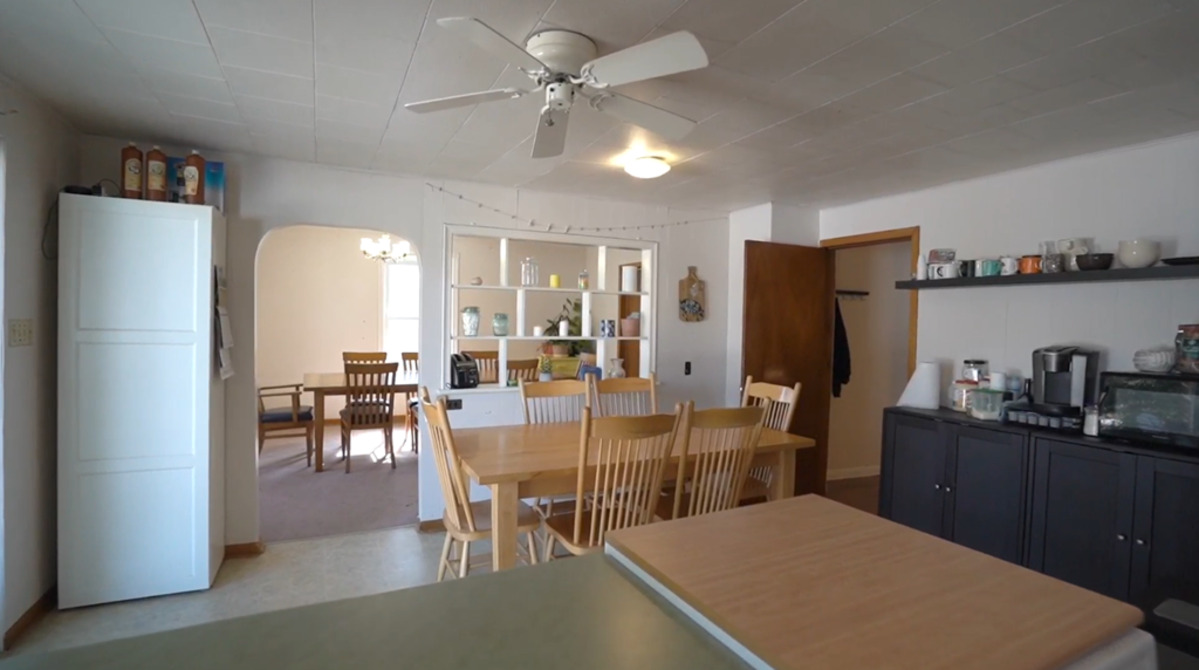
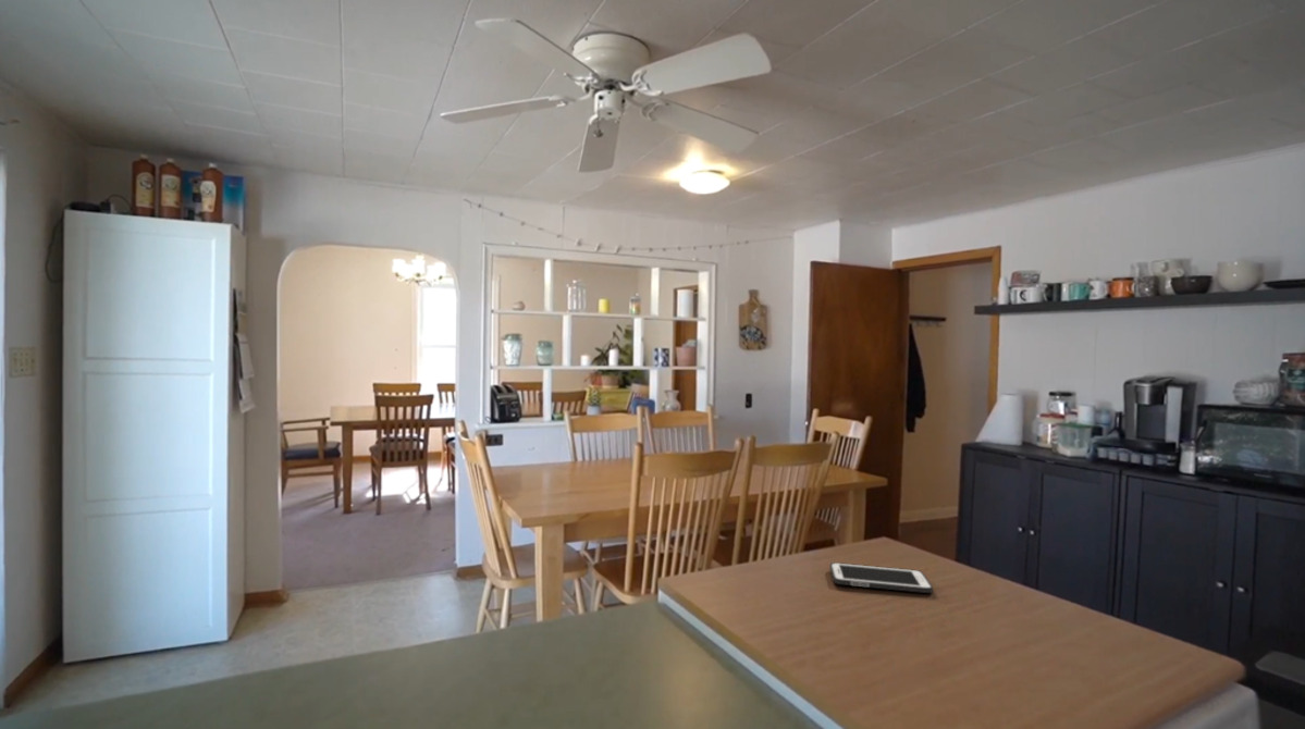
+ cell phone [829,561,934,594]
